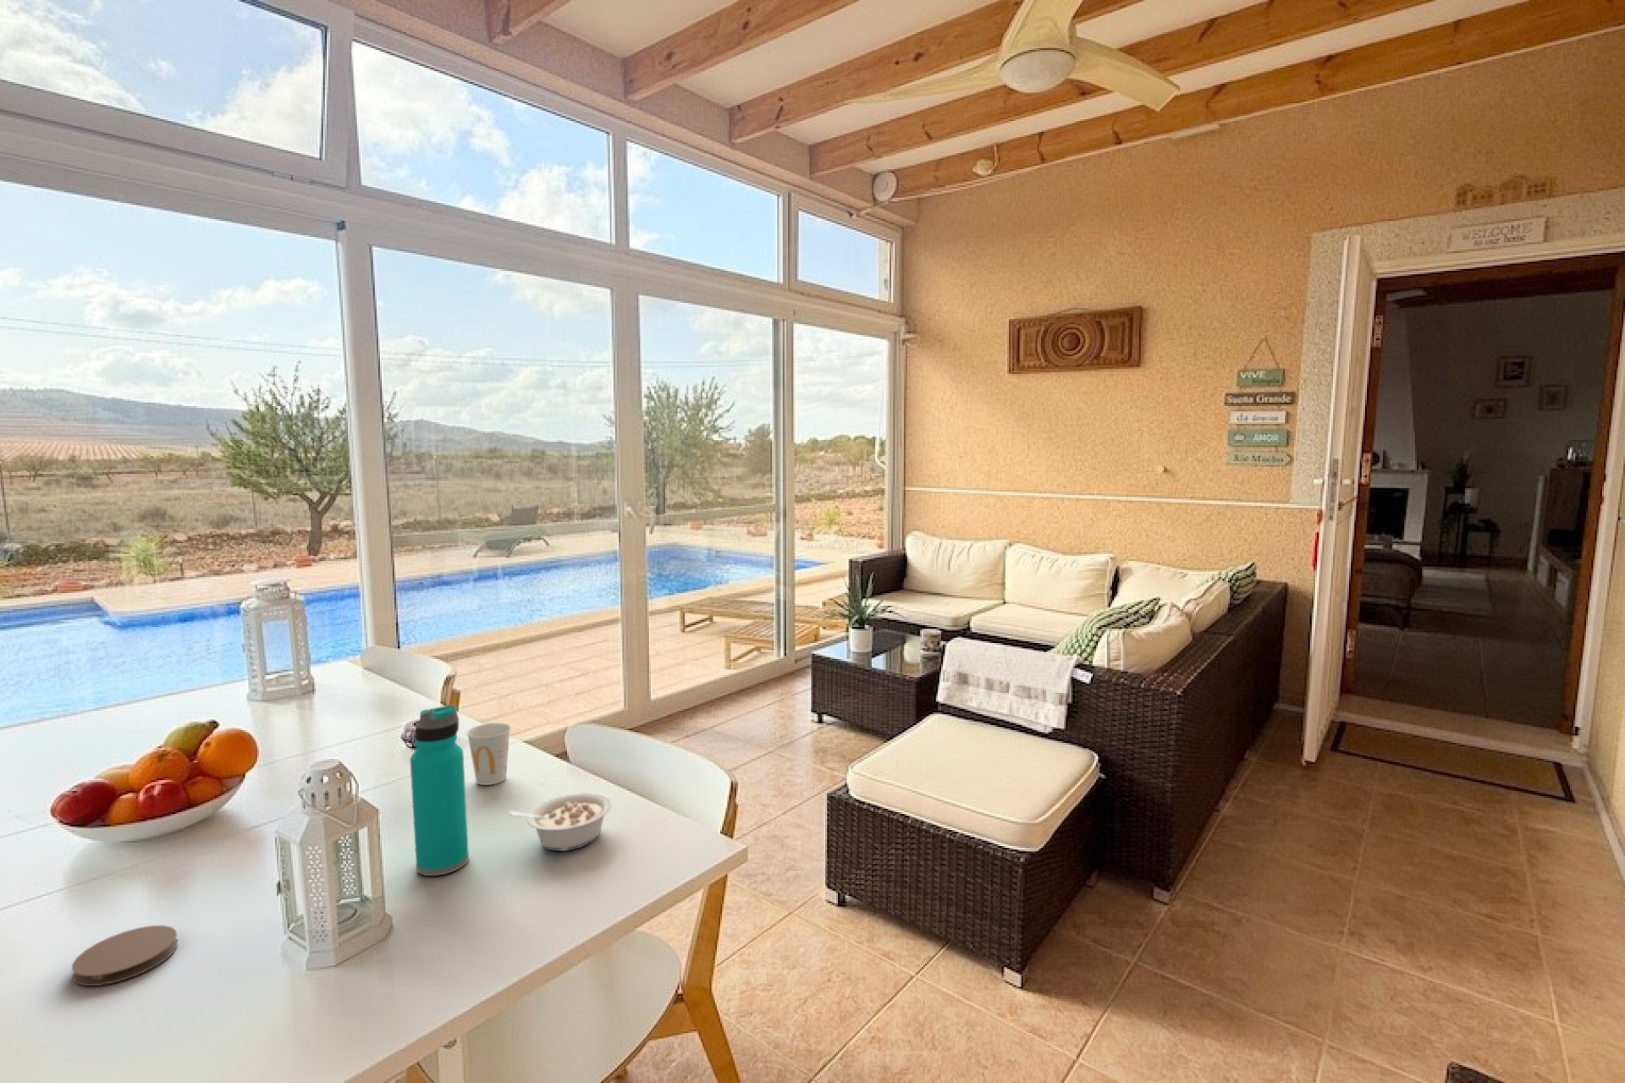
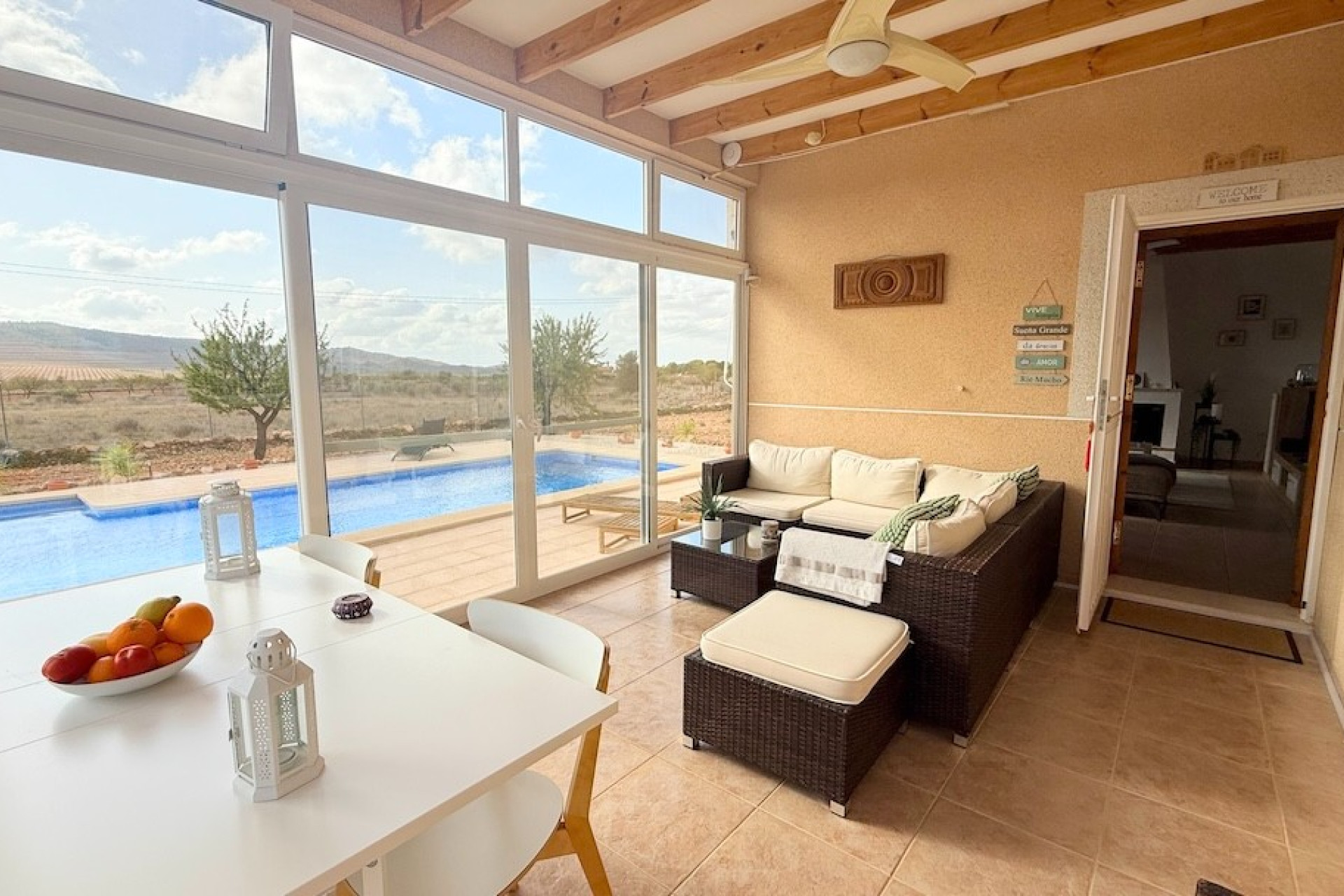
- coaster [71,925,179,986]
- cup [465,723,511,786]
- legume [508,792,613,852]
- water bottle [409,703,469,876]
